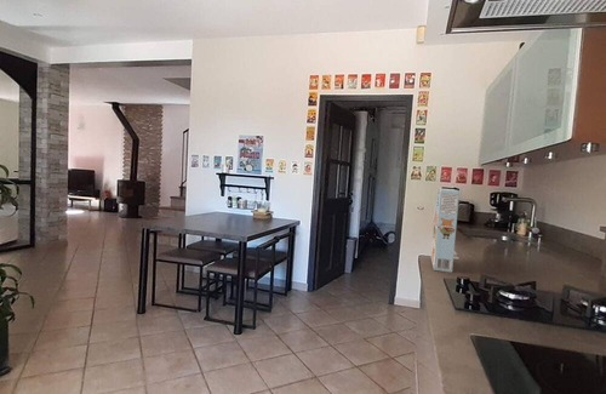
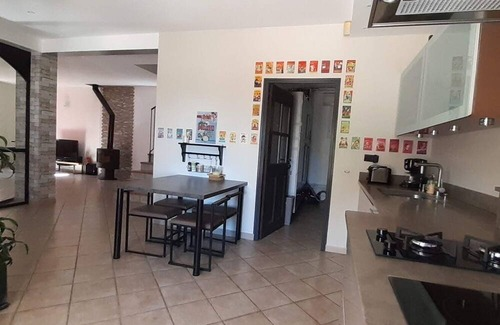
- cereal box [430,188,461,274]
